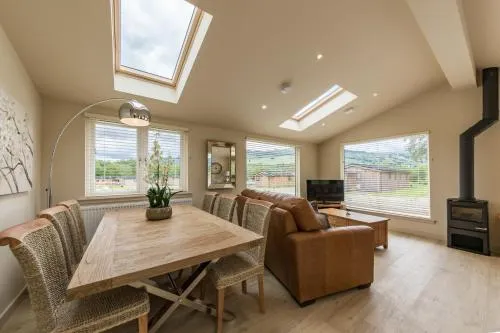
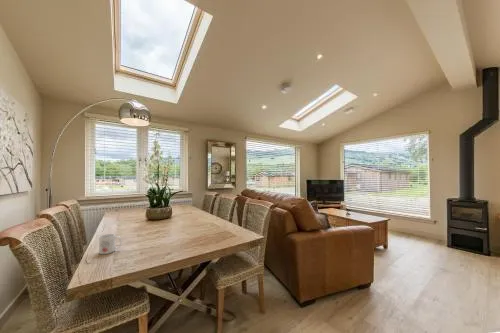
+ mug [98,233,122,255]
